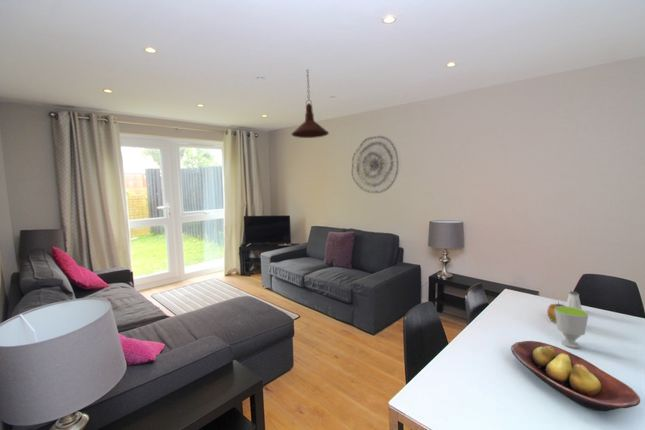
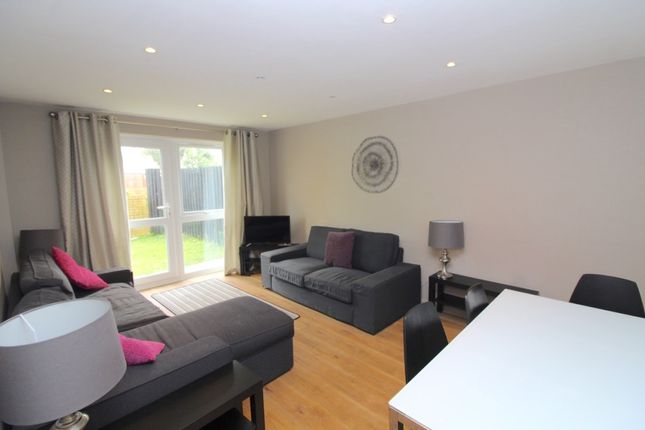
- apple [546,301,566,324]
- saltshaker [565,290,583,310]
- pendant light [290,69,330,139]
- cup [555,306,590,349]
- fruit bowl [510,340,641,412]
